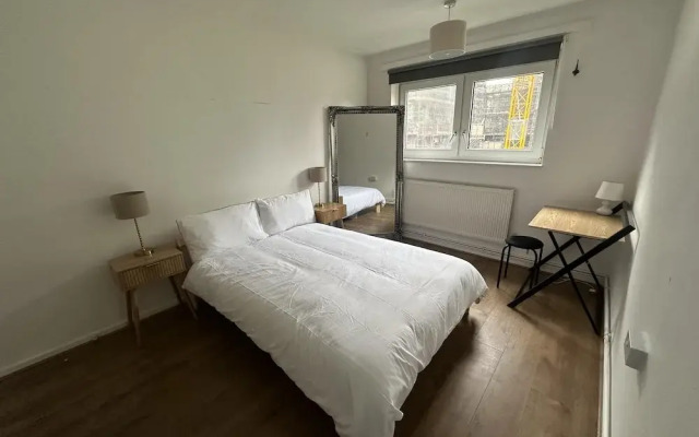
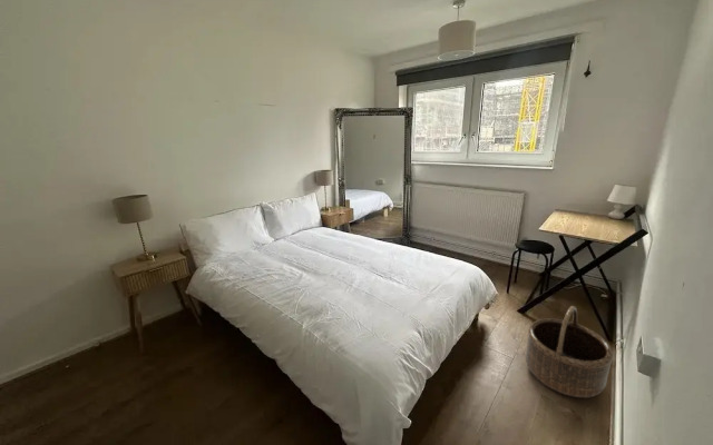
+ basket [525,305,614,398]
